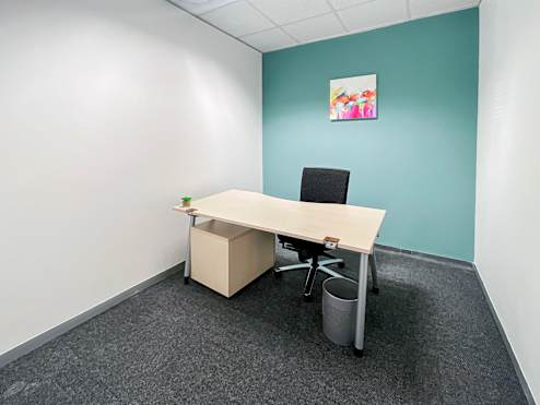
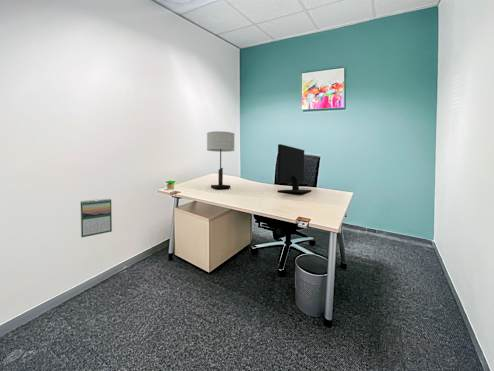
+ table lamp [206,130,236,189]
+ calendar [80,198,113,238]
+ computer monitor [276,143,312,194]
